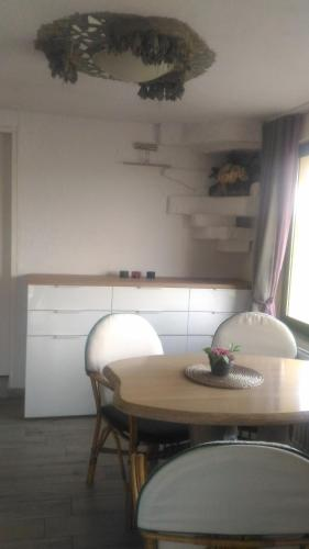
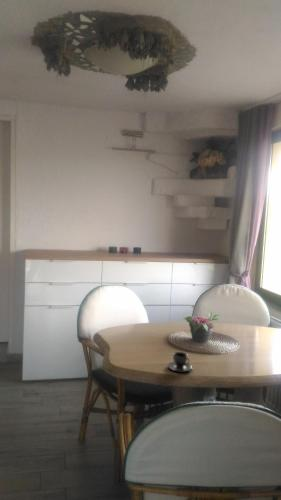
+ teacup [166,351,193,372]
